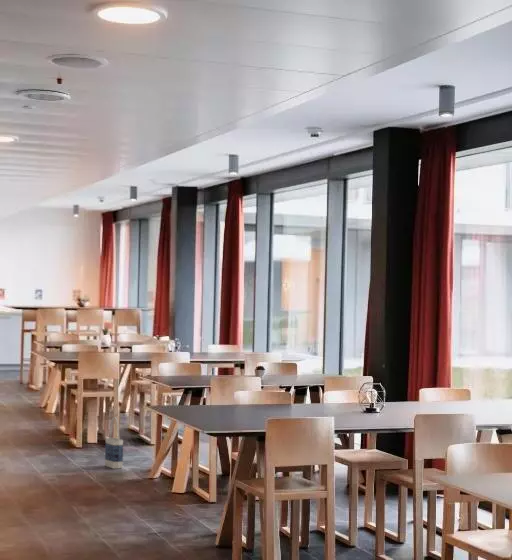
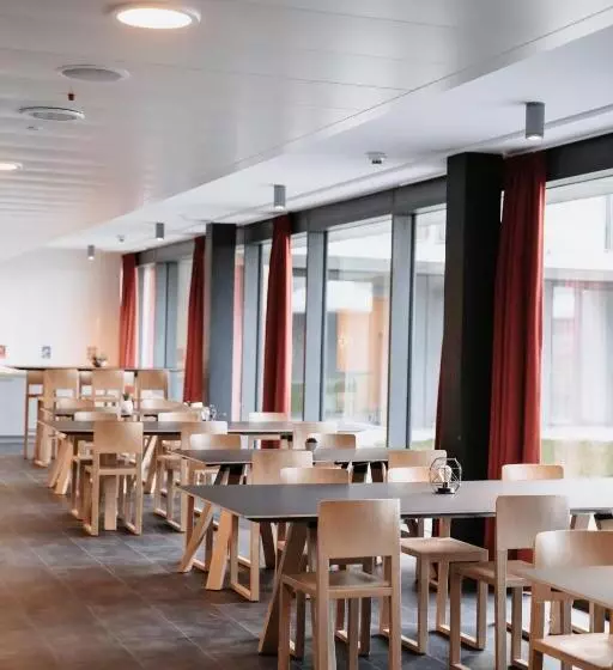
- bag [104,416,124,470]
